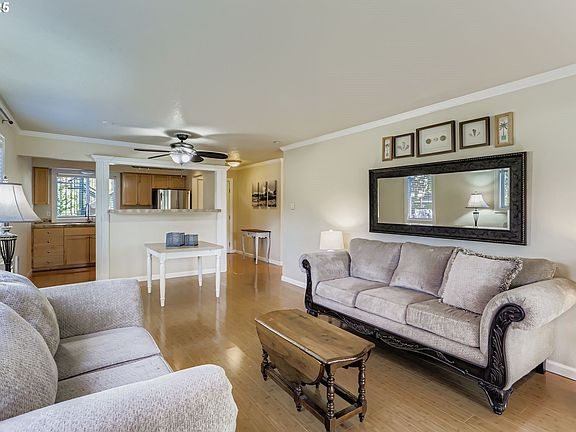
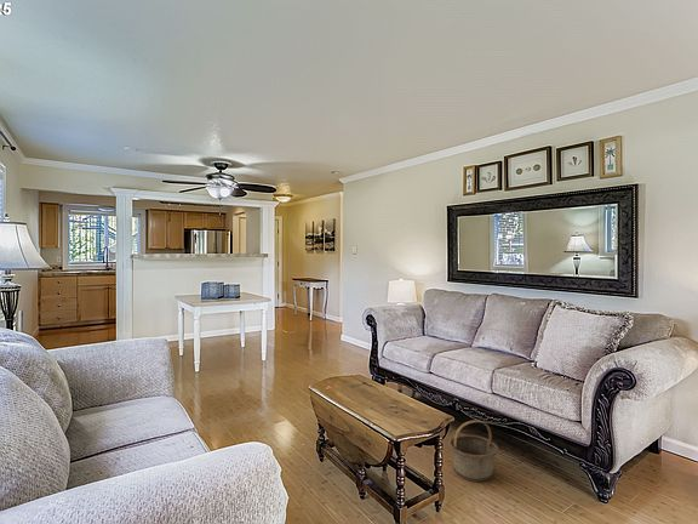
+ basket [447,420,499,483]
